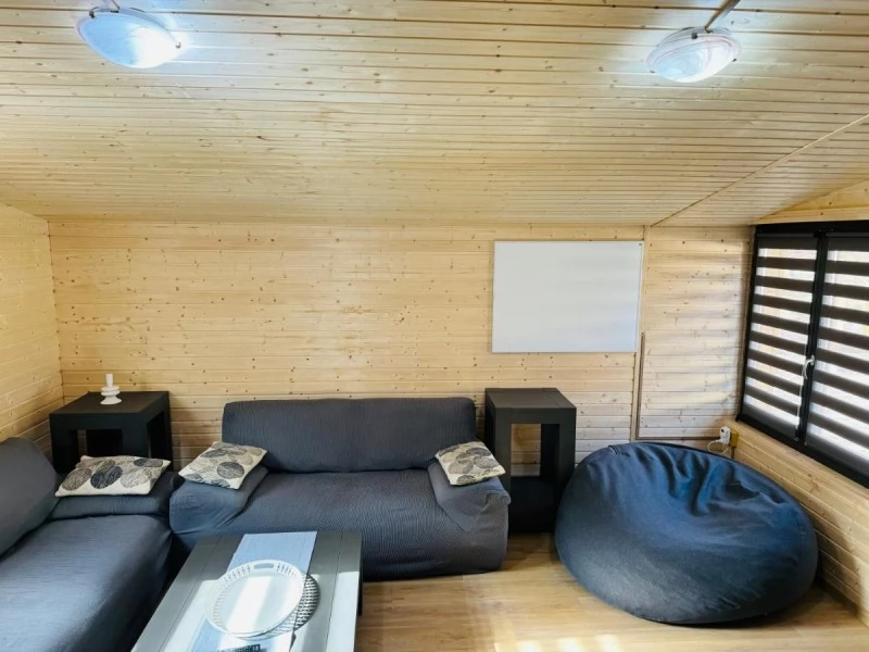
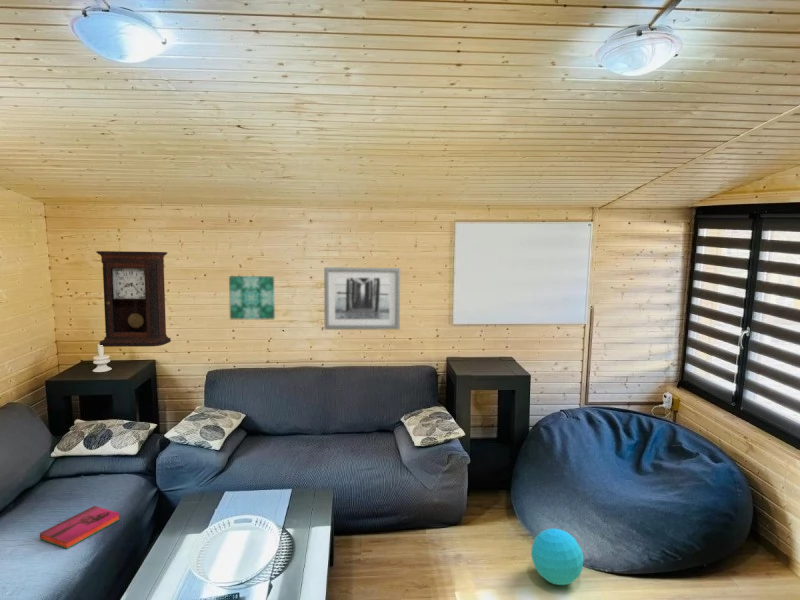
+ ball [530,528,584,586]
+ pendulum clock [95,250,172,348]
+ wall art [323,266,401,331]
+ hardback book [39,505,121,550]
+ wall art [228,275,276,320]
